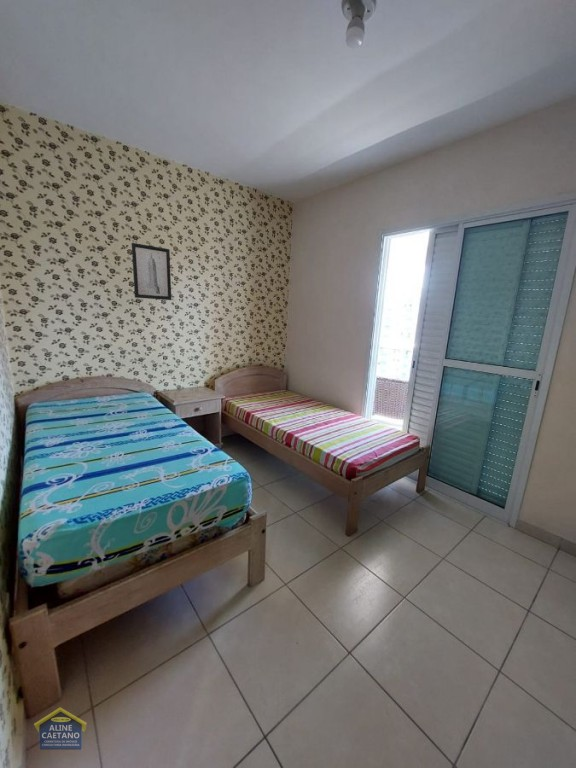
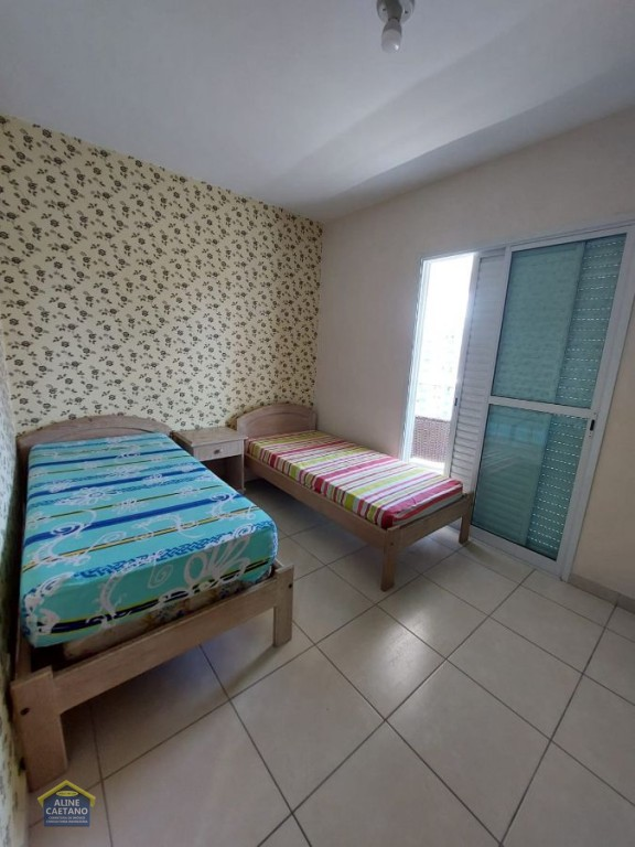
- wall art [131,242,172,301]
